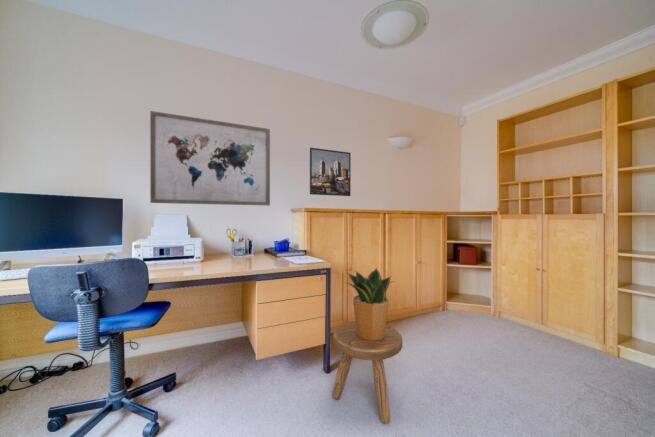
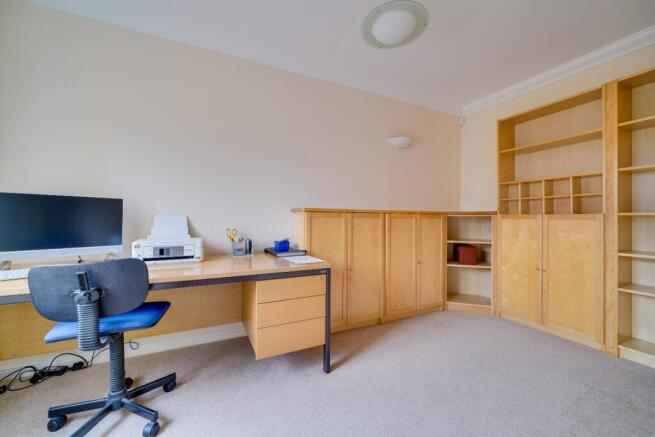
- stool [331,320,403,425]
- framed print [309,147,352,197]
- wall art [149,110,271,207]
- potted plant [344,267,396,341]
